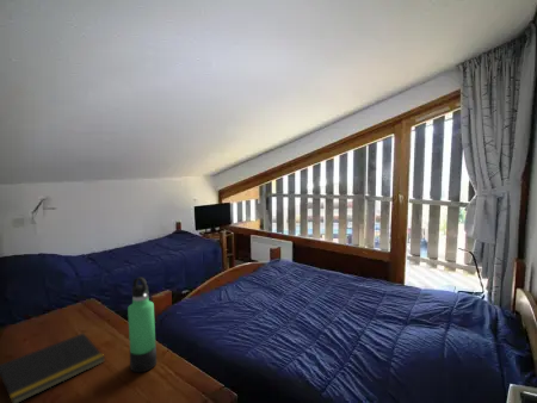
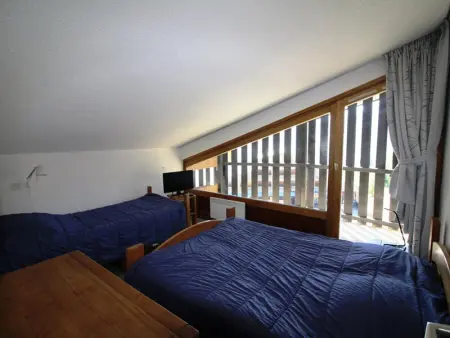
- notepad [0,331,106,403]
- thermos bottle [126,275,158,373]
